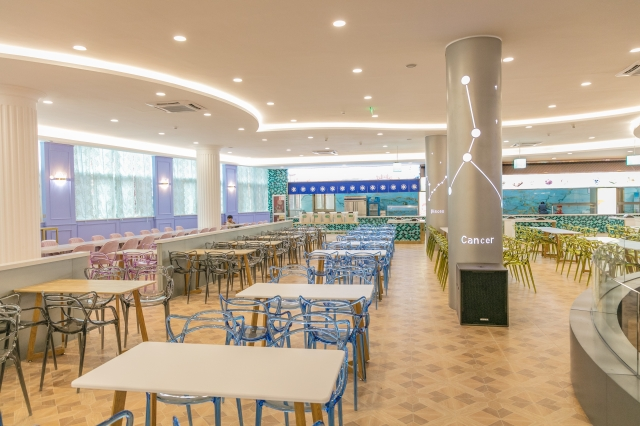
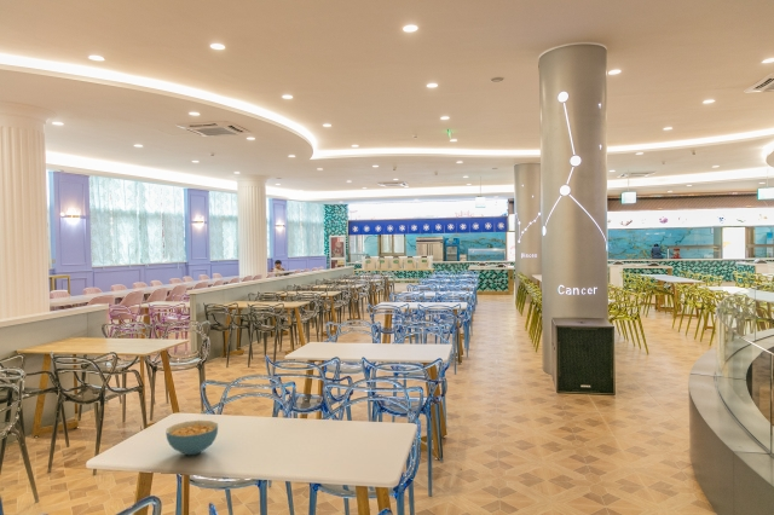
+ cereal bowl [164,419,219,456]
